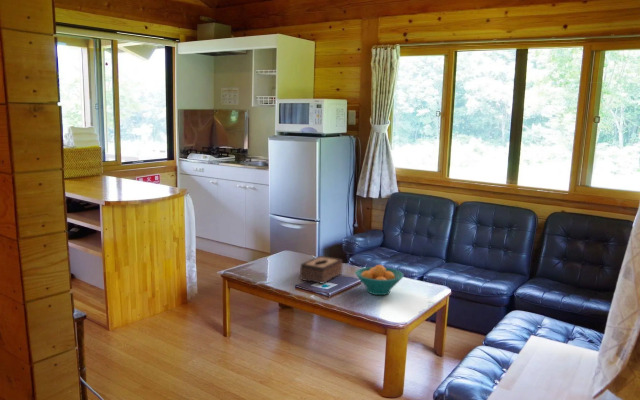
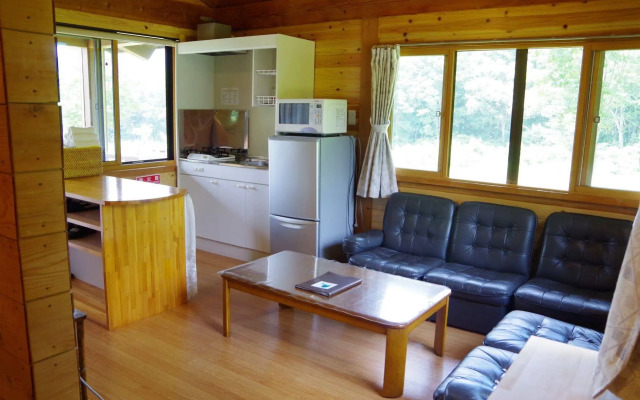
- fruit bowl [354,264,405,296]
- tissue box [299,255,344,285]
